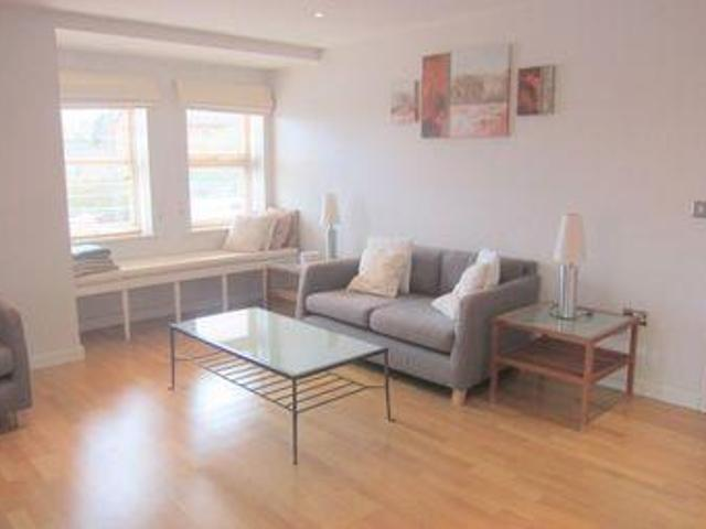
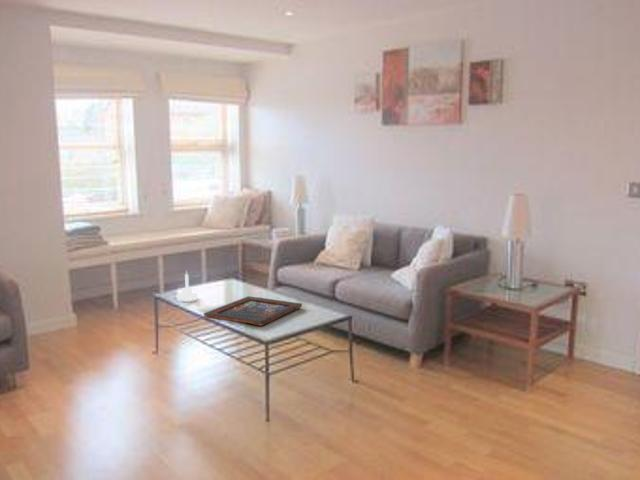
+ religious icon [203,295,303,327]
+ candle holder [175,269,199,301]
